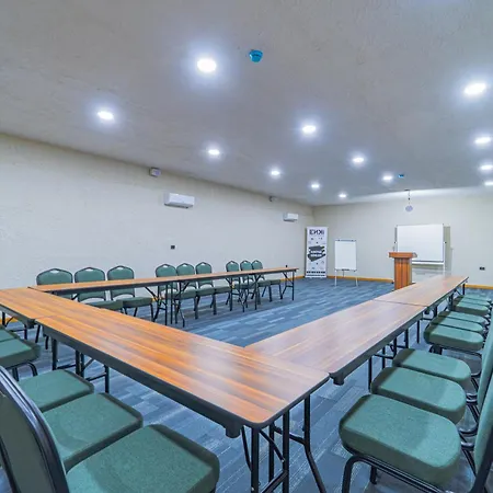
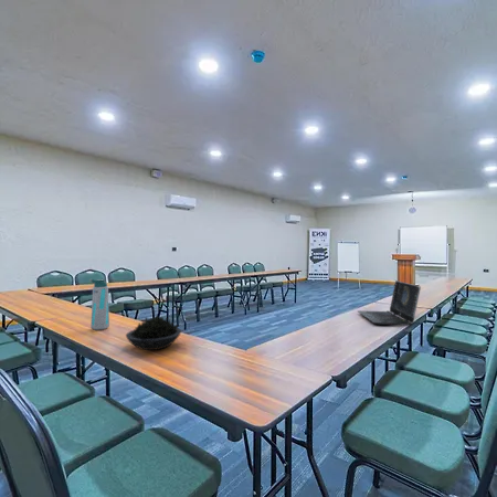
+ succulent plant [125,314,182,351]
+ water bottle [88,278,110,331]
+ laptop computer [357,279,422,327]
